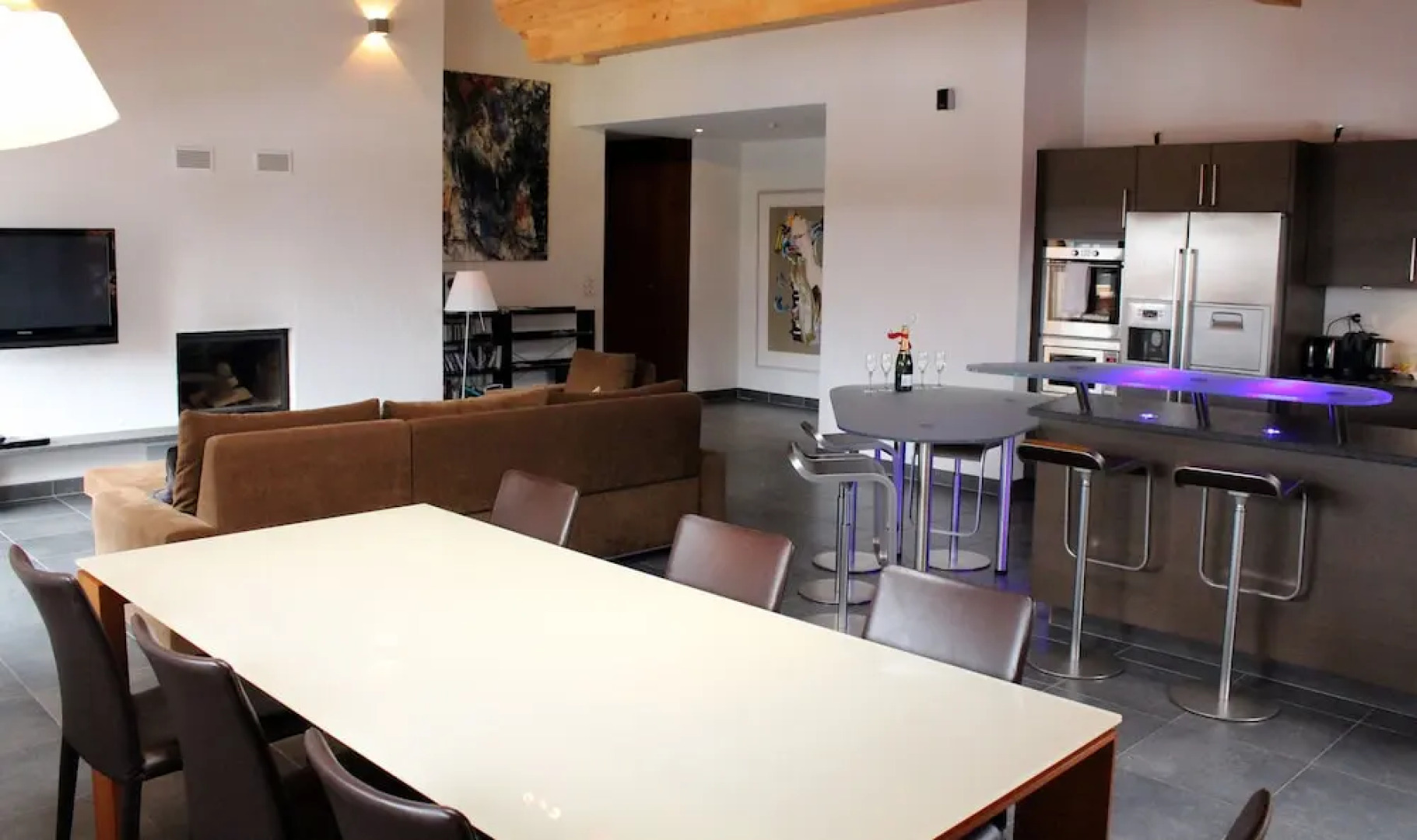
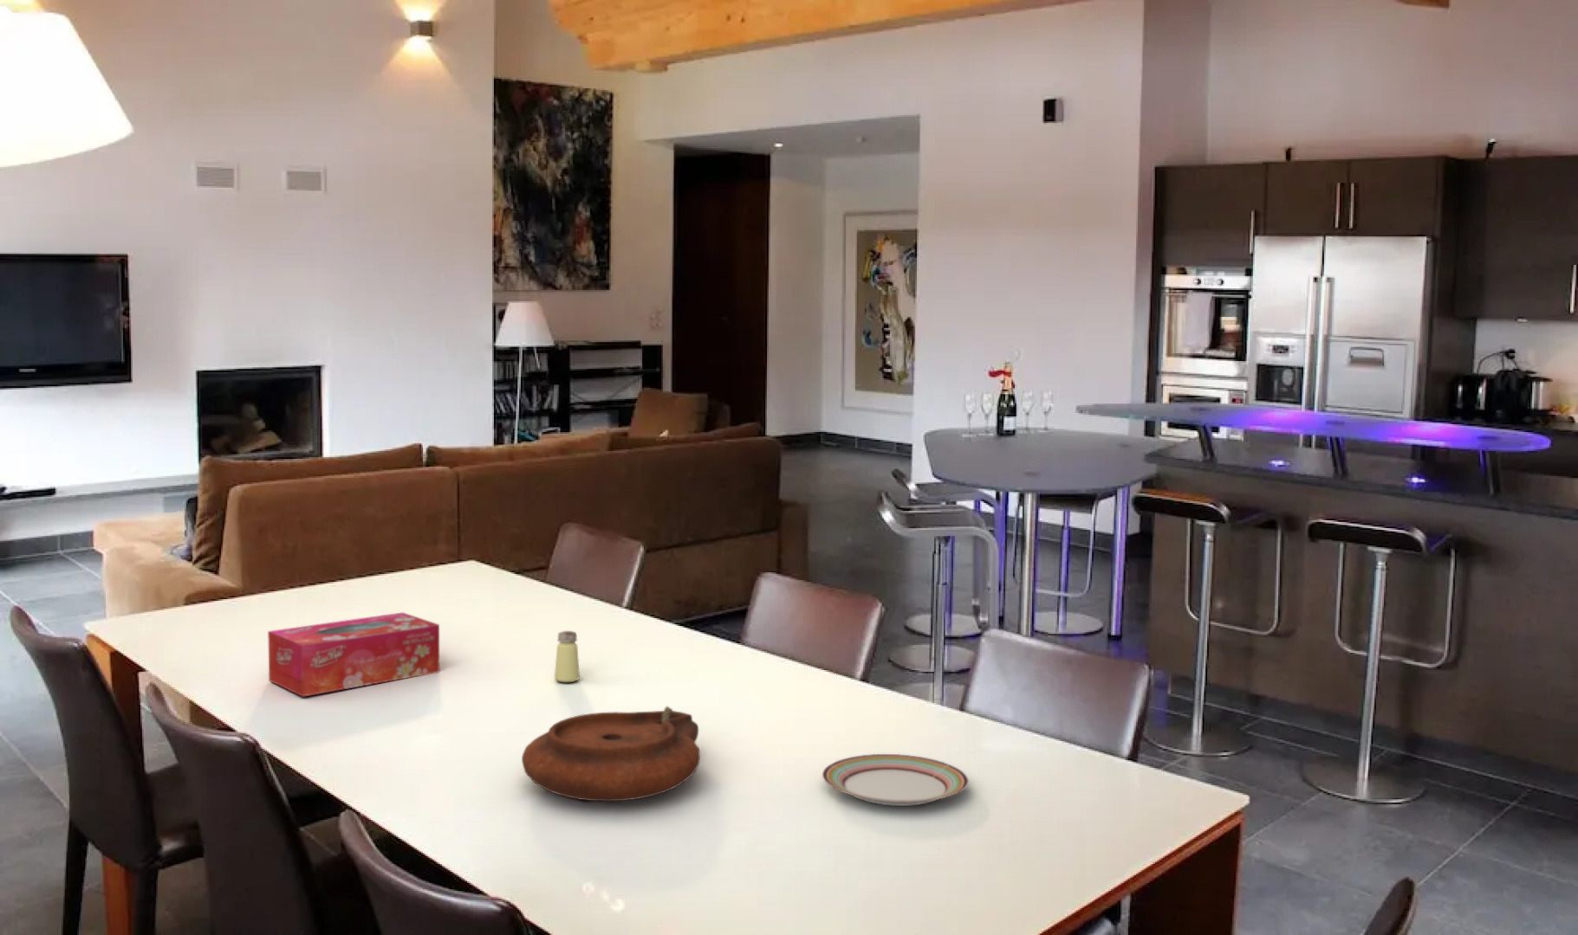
+ saltshaker [553,630,580,683]
+ plate [521,705,702,803]
+ tissue box [267,611,440,698]
+ plate [822,754,970,807]
